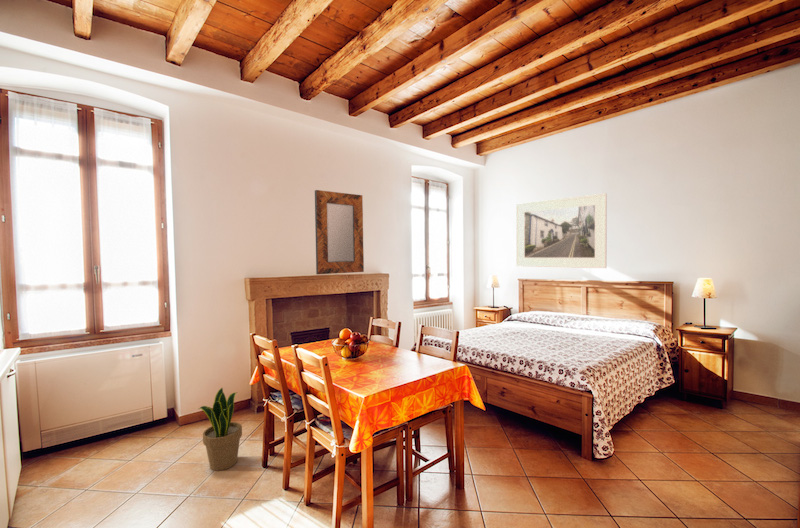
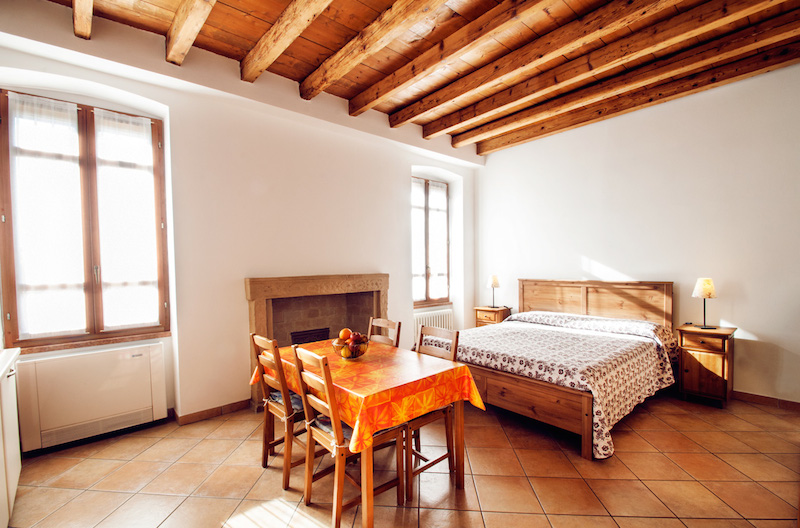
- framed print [515,192,608,269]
- home mirror [314,189,365,275]
- potted plant [198,387,243,472]
